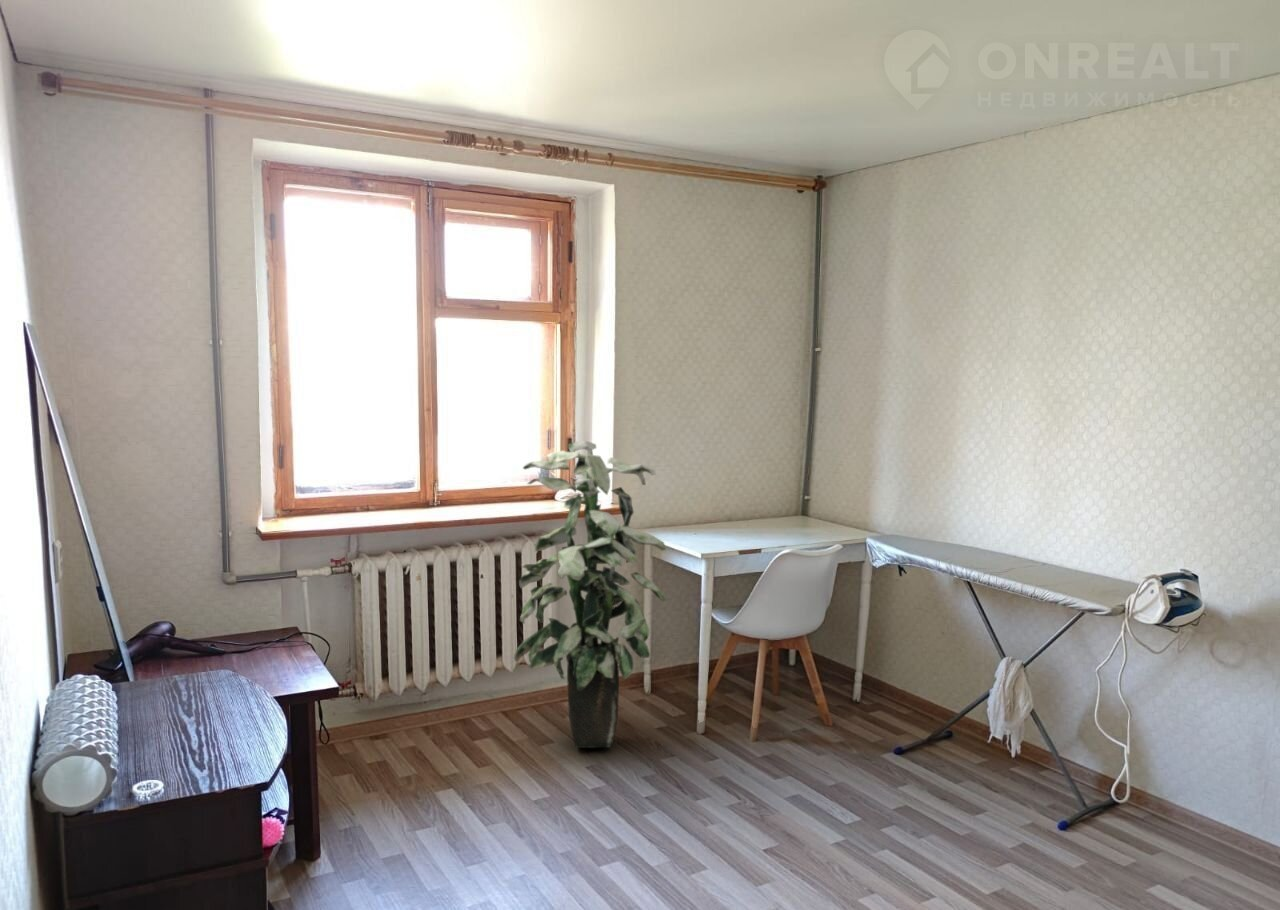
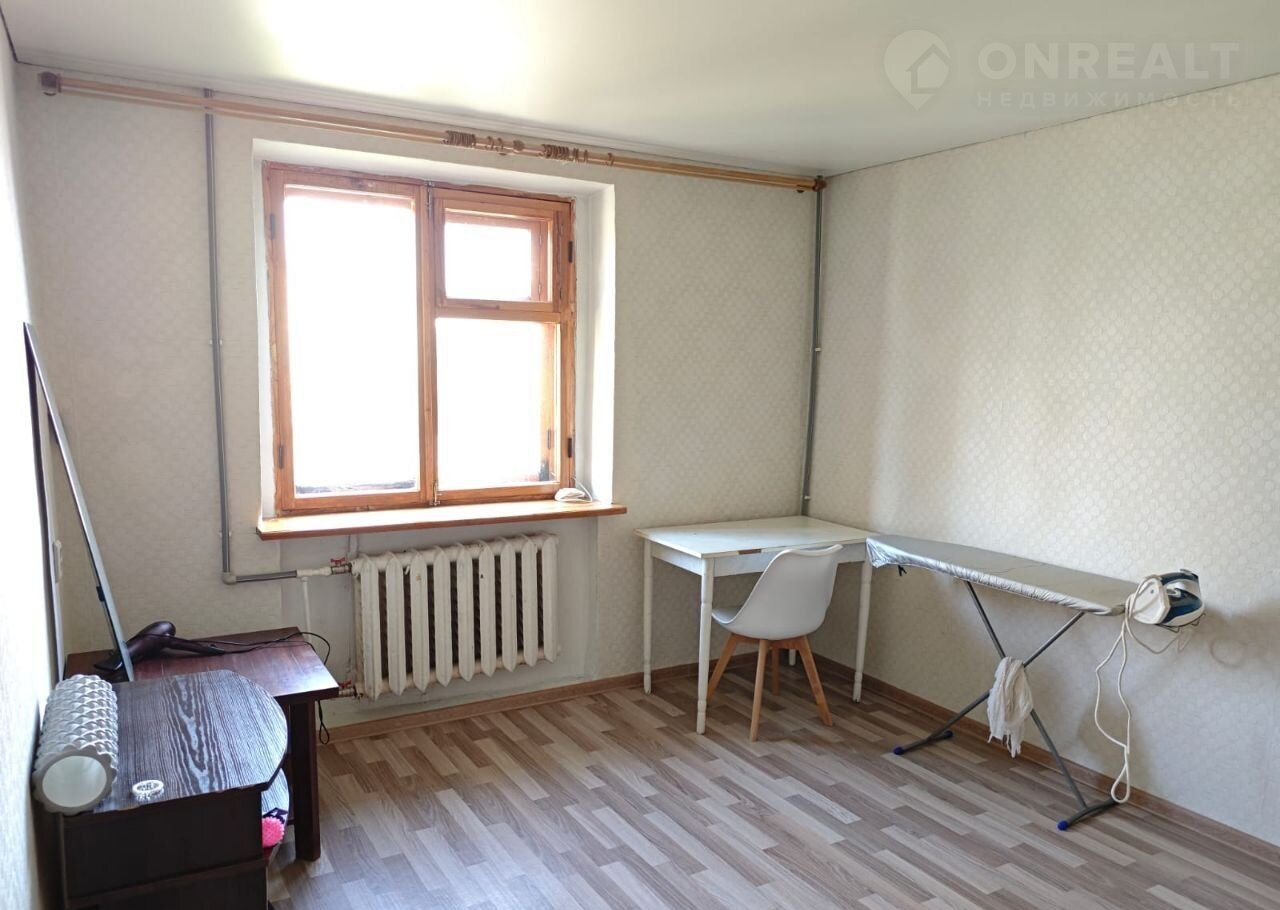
- indoor plant [514,440,667,749]
